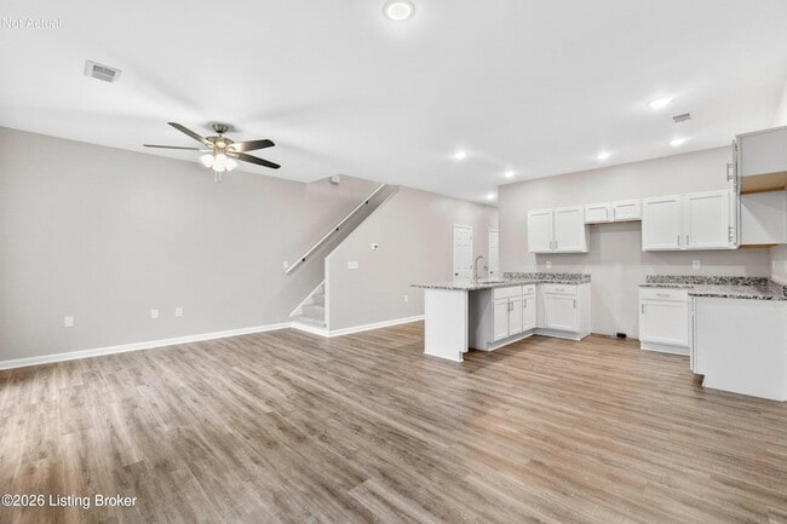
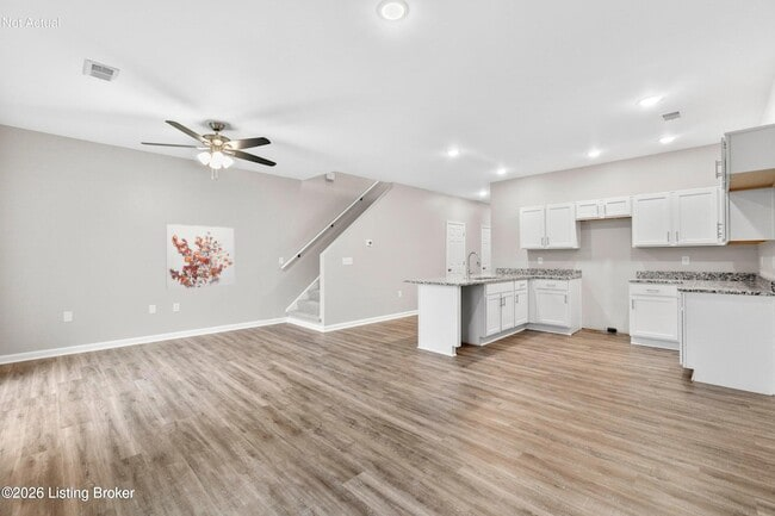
+ wall art [165,223,235,291]
